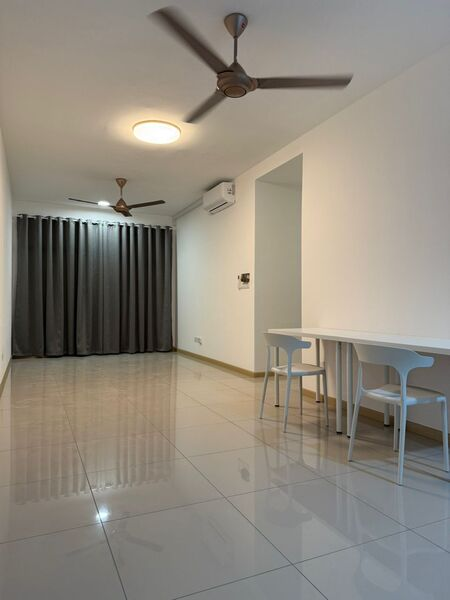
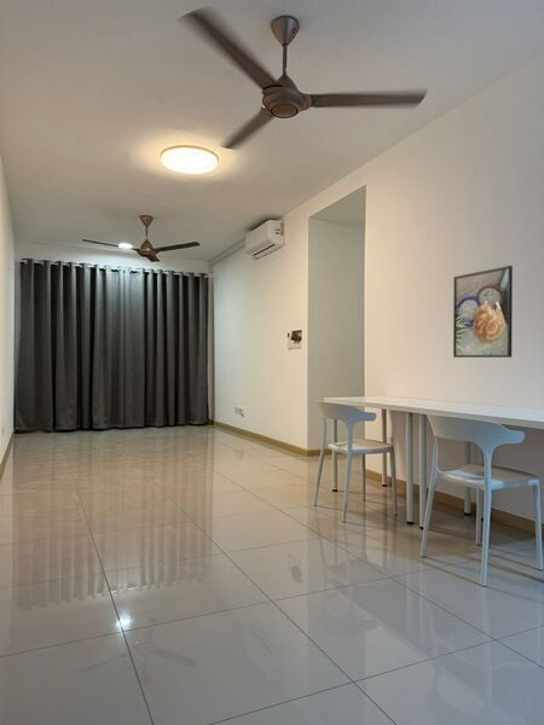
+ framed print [452,265,514,359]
